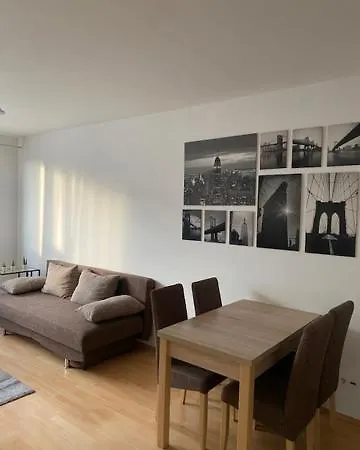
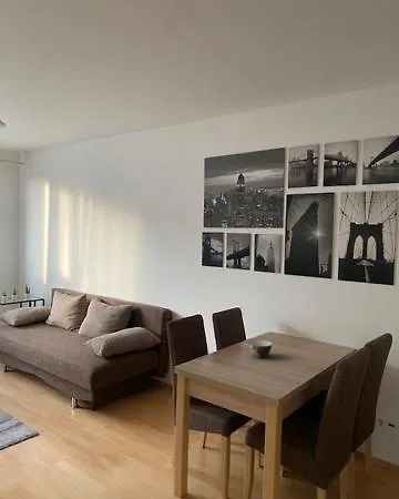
+ soup bowl [247,339,274,359]
